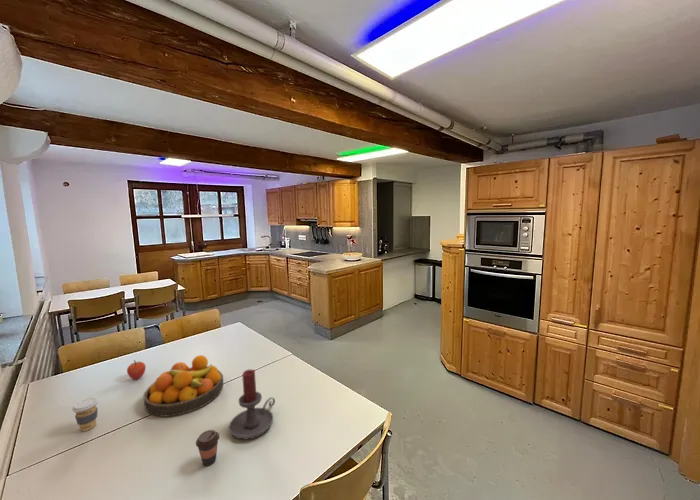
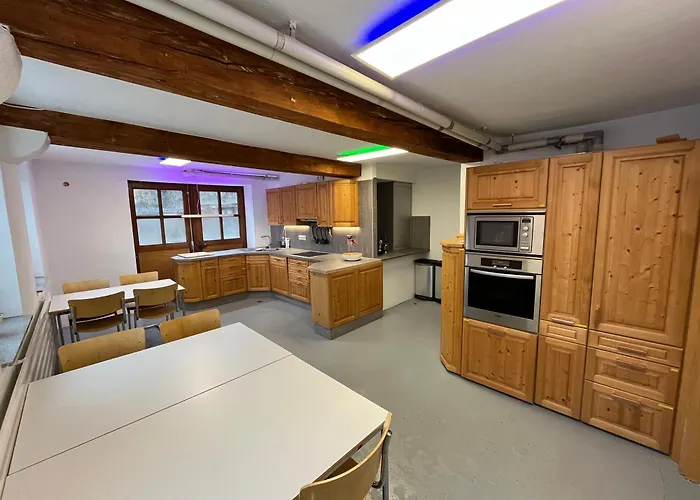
- apple [126,359,147,380]
- fruit bowl [143,354,224,418]
- candle holder [228,369,276,440]
- coffee cup [71,397,99,432]
- coffee cup [195,429,220,467]
